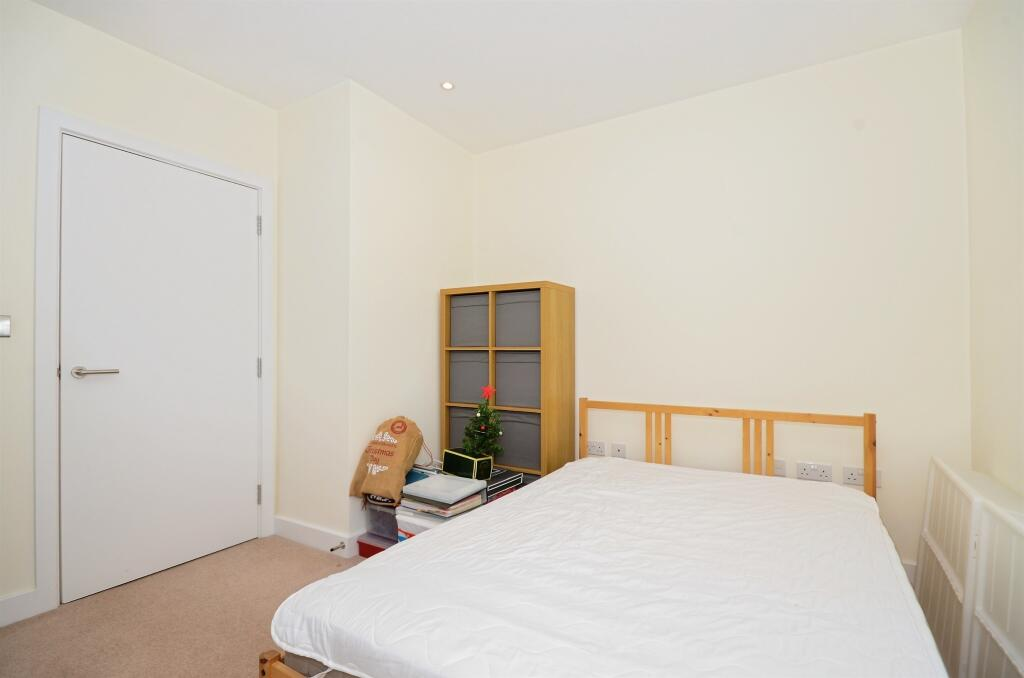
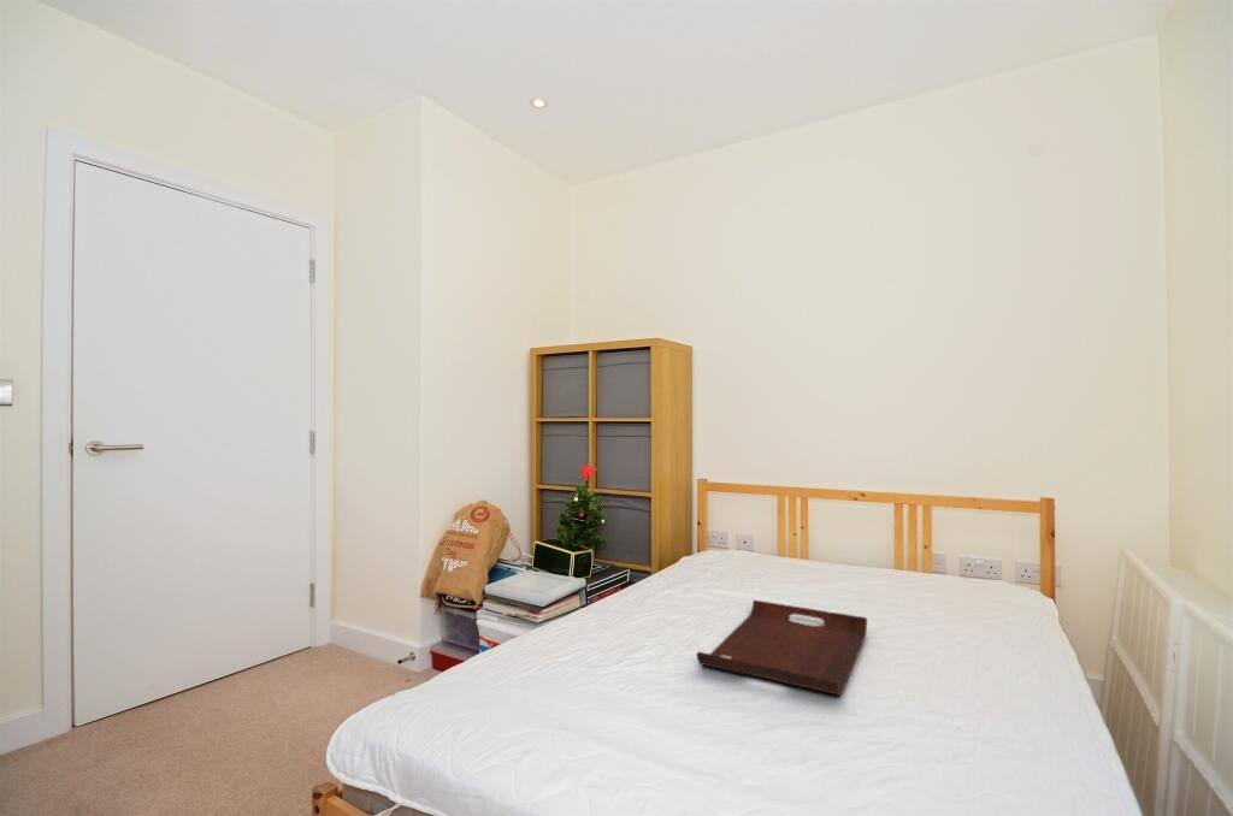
+ serving tray [695,598,868,697]
